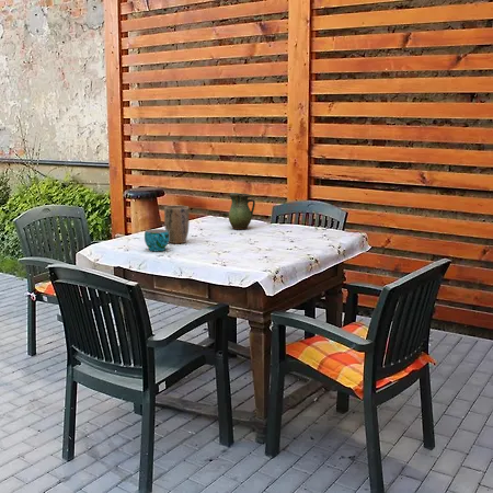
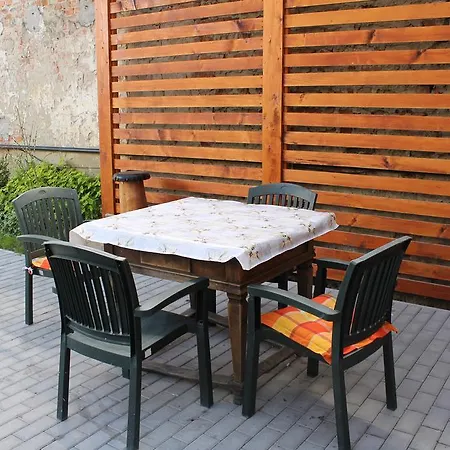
- cup [144,228,170,252]
- pitcher [228,192,256,230]
- plant pot [163,205,191,244]
